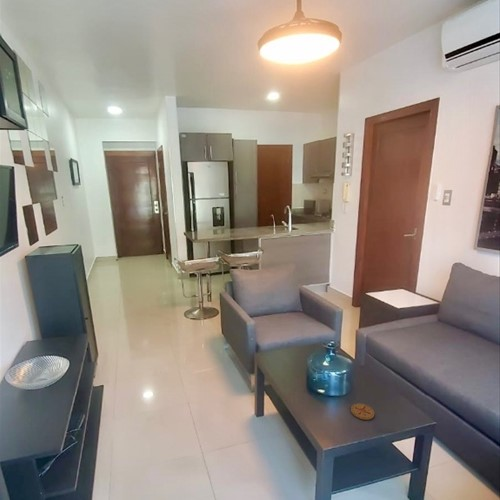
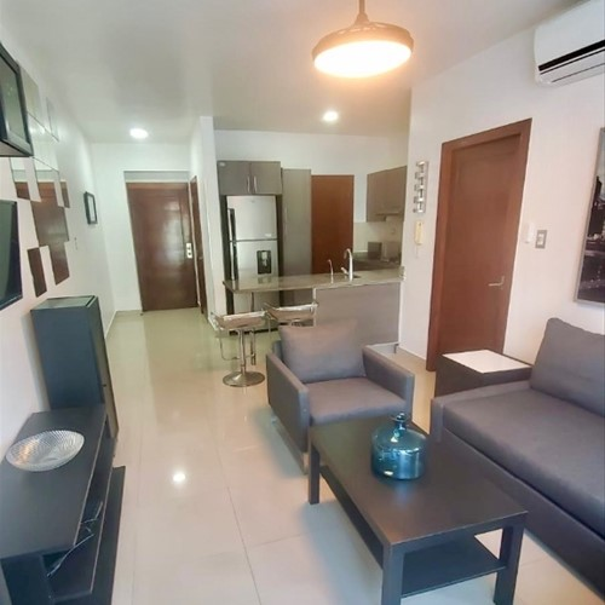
- coaster [350,402,375,421]
